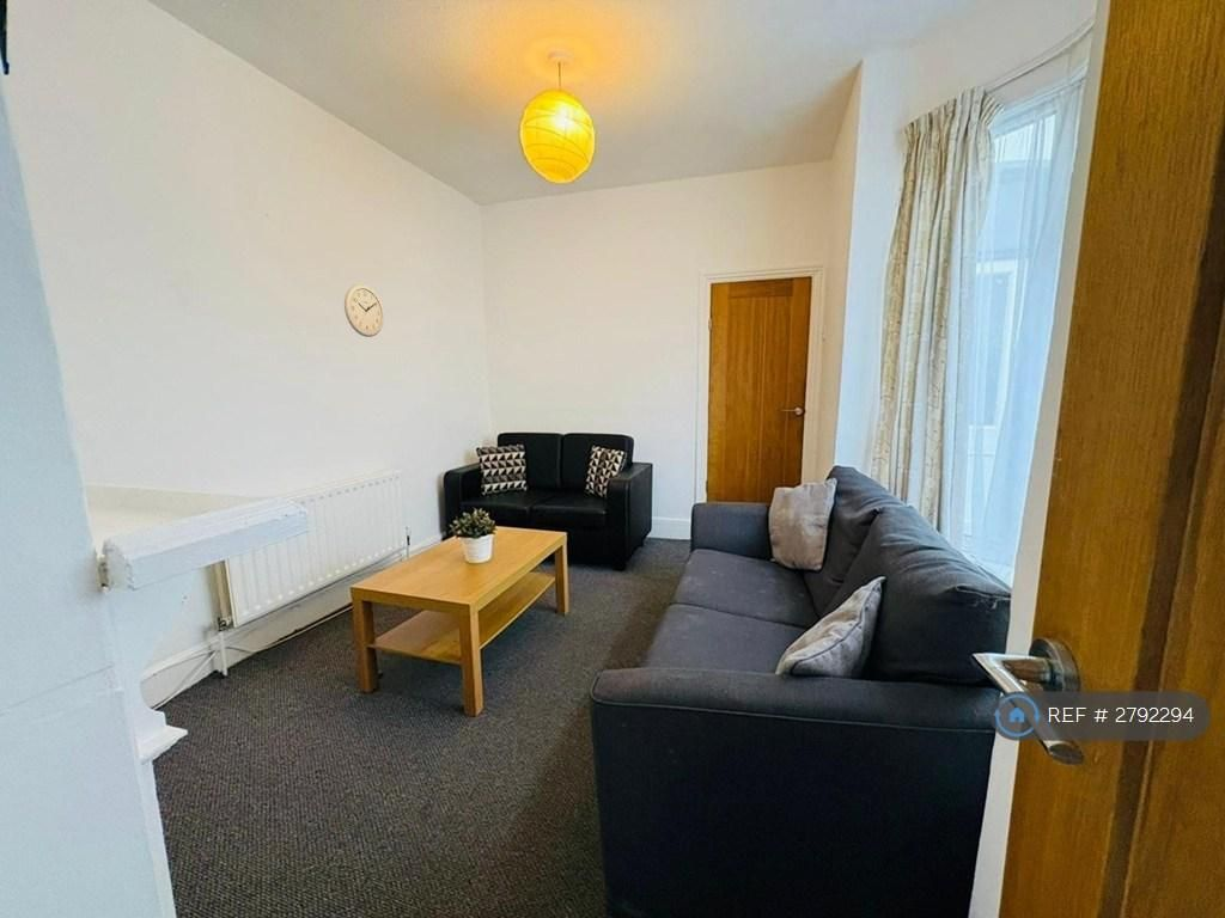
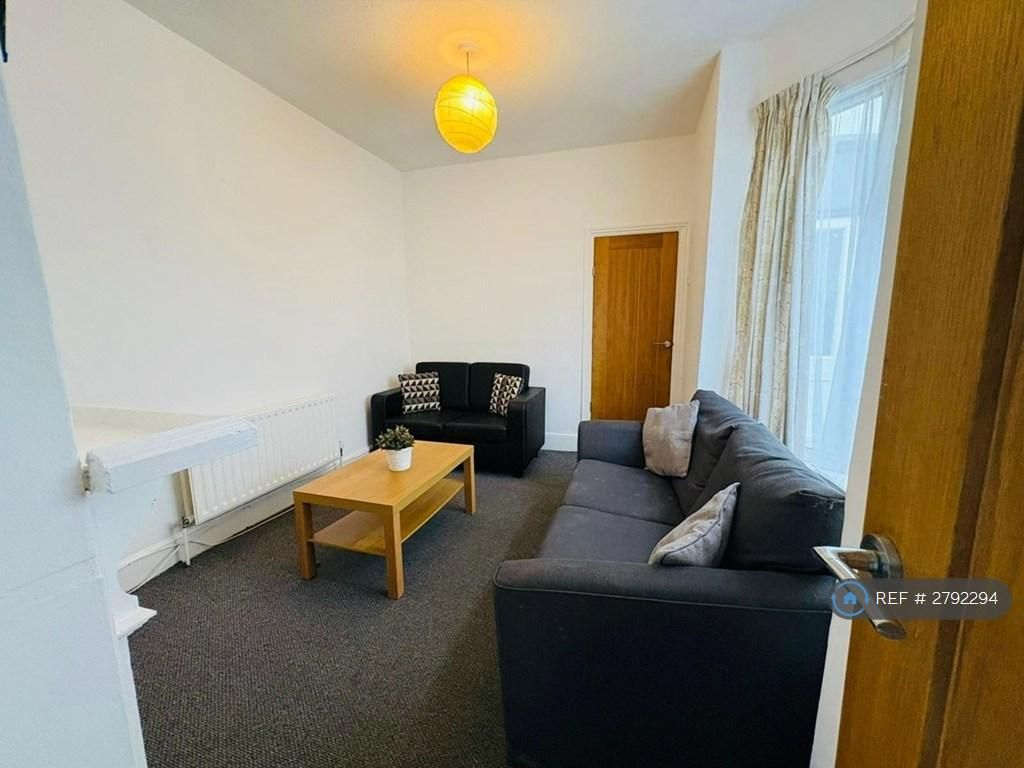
- wall clock [343,283,385,338]
